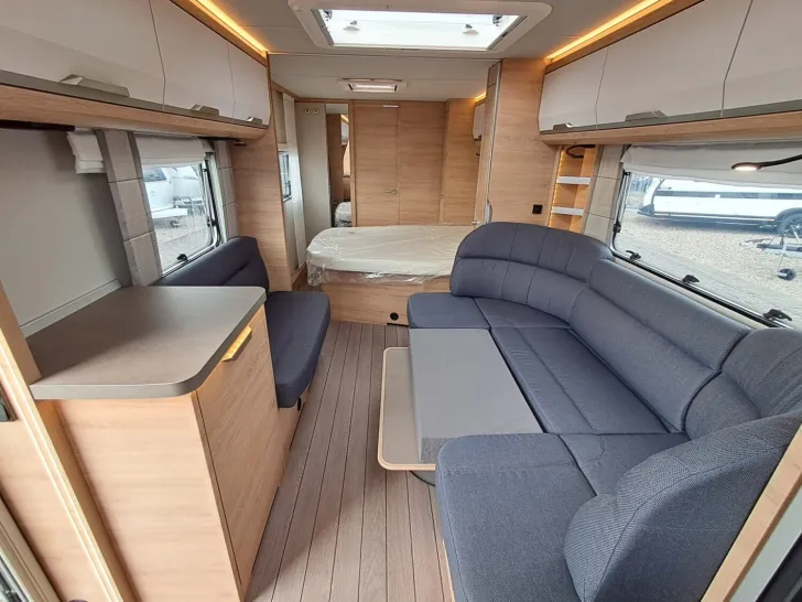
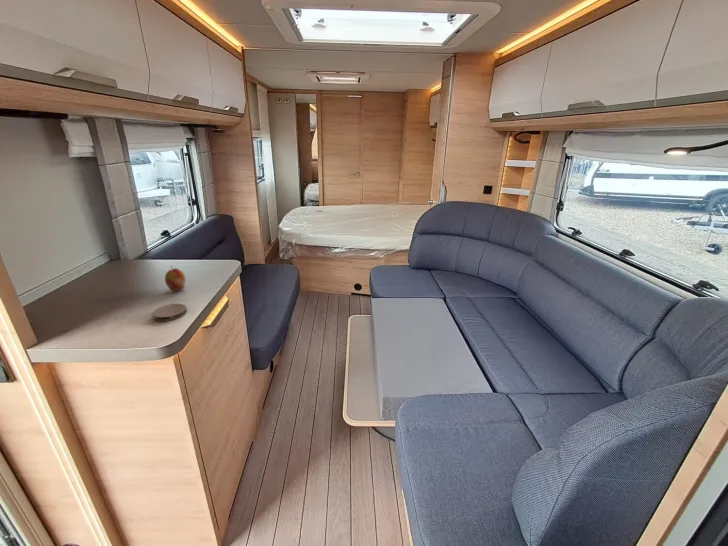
+ coaster [151,303,187,322]
+ apple [164,265,187,292]
